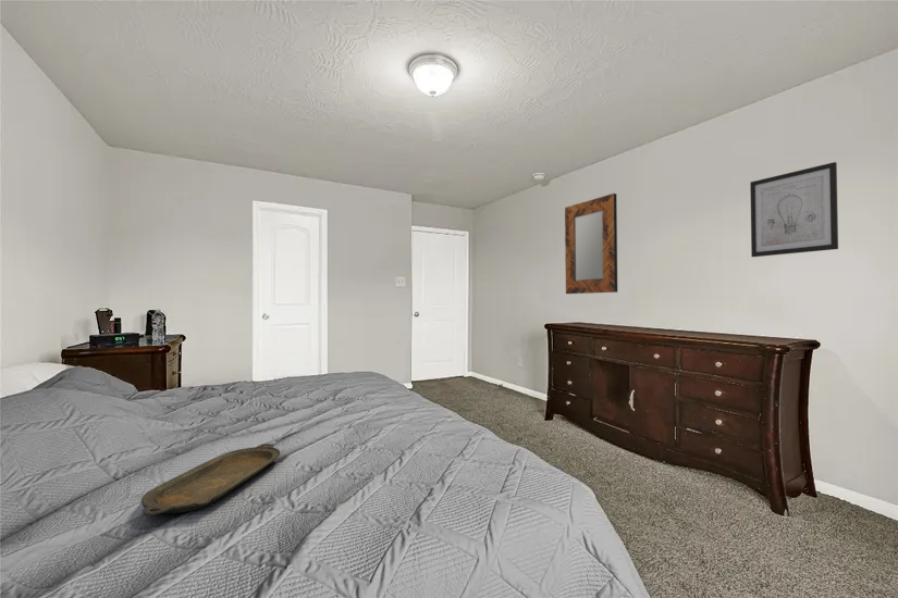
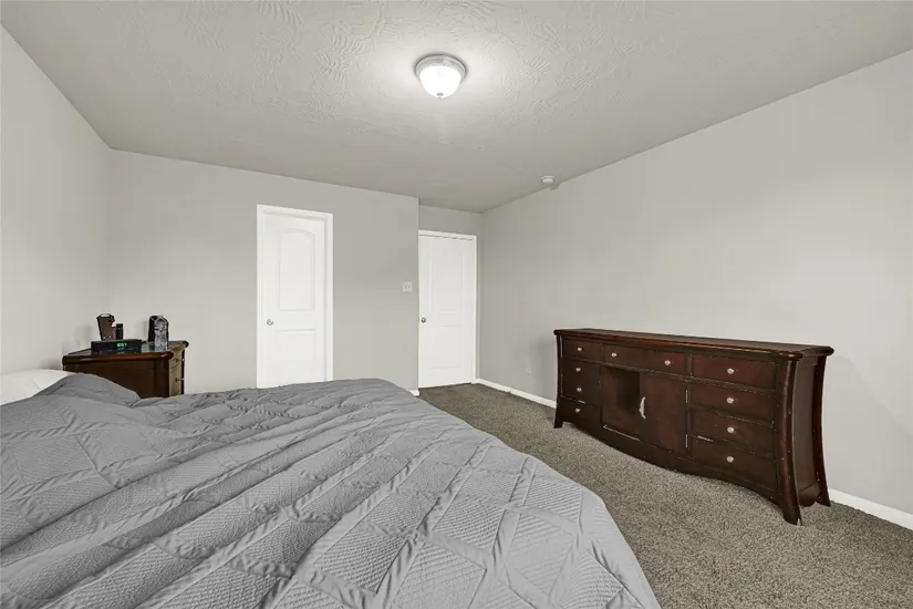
- wall art [749,161,839,258]
- home mirror [564,192,618,295]
- serving tray [140,443,281,516]
